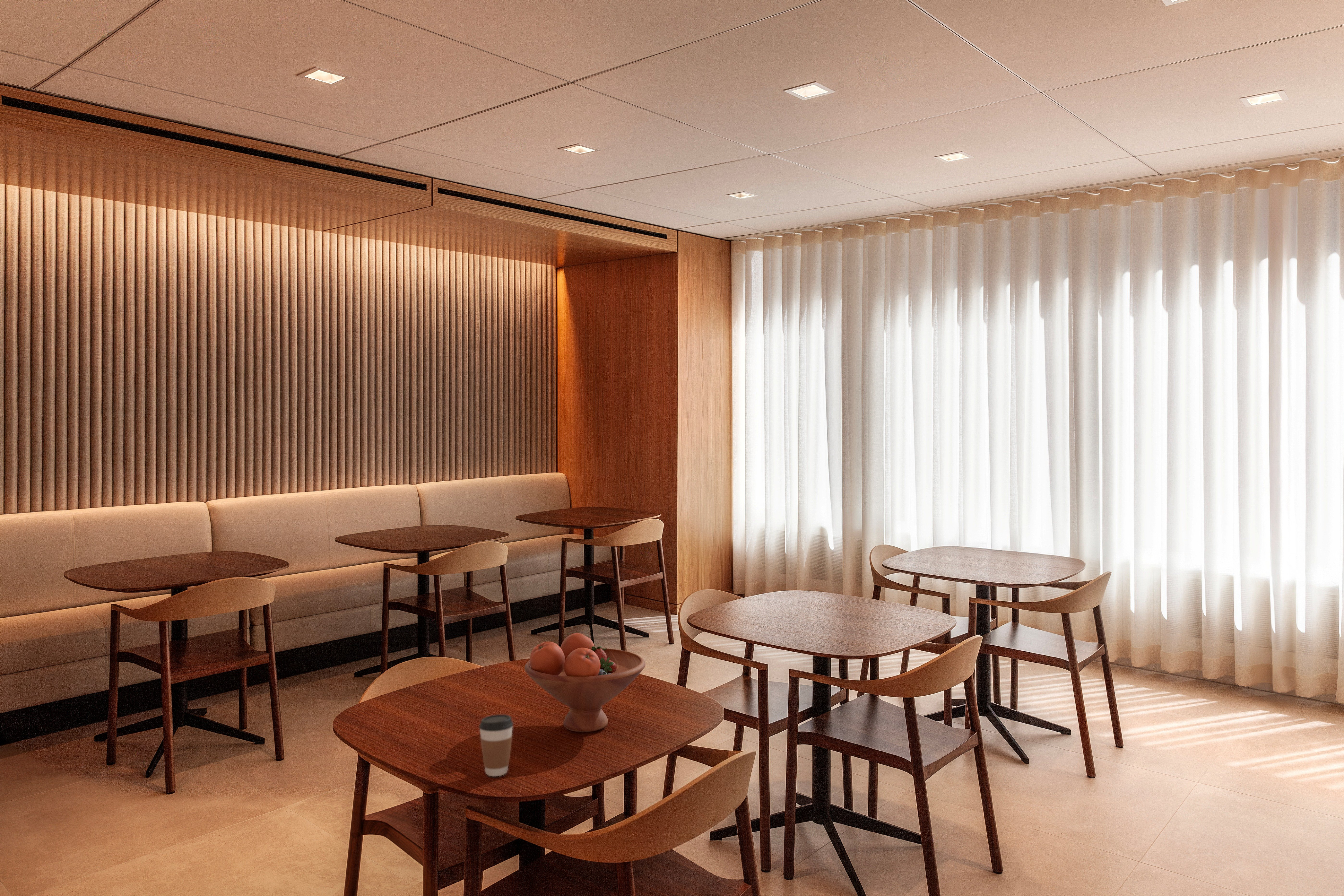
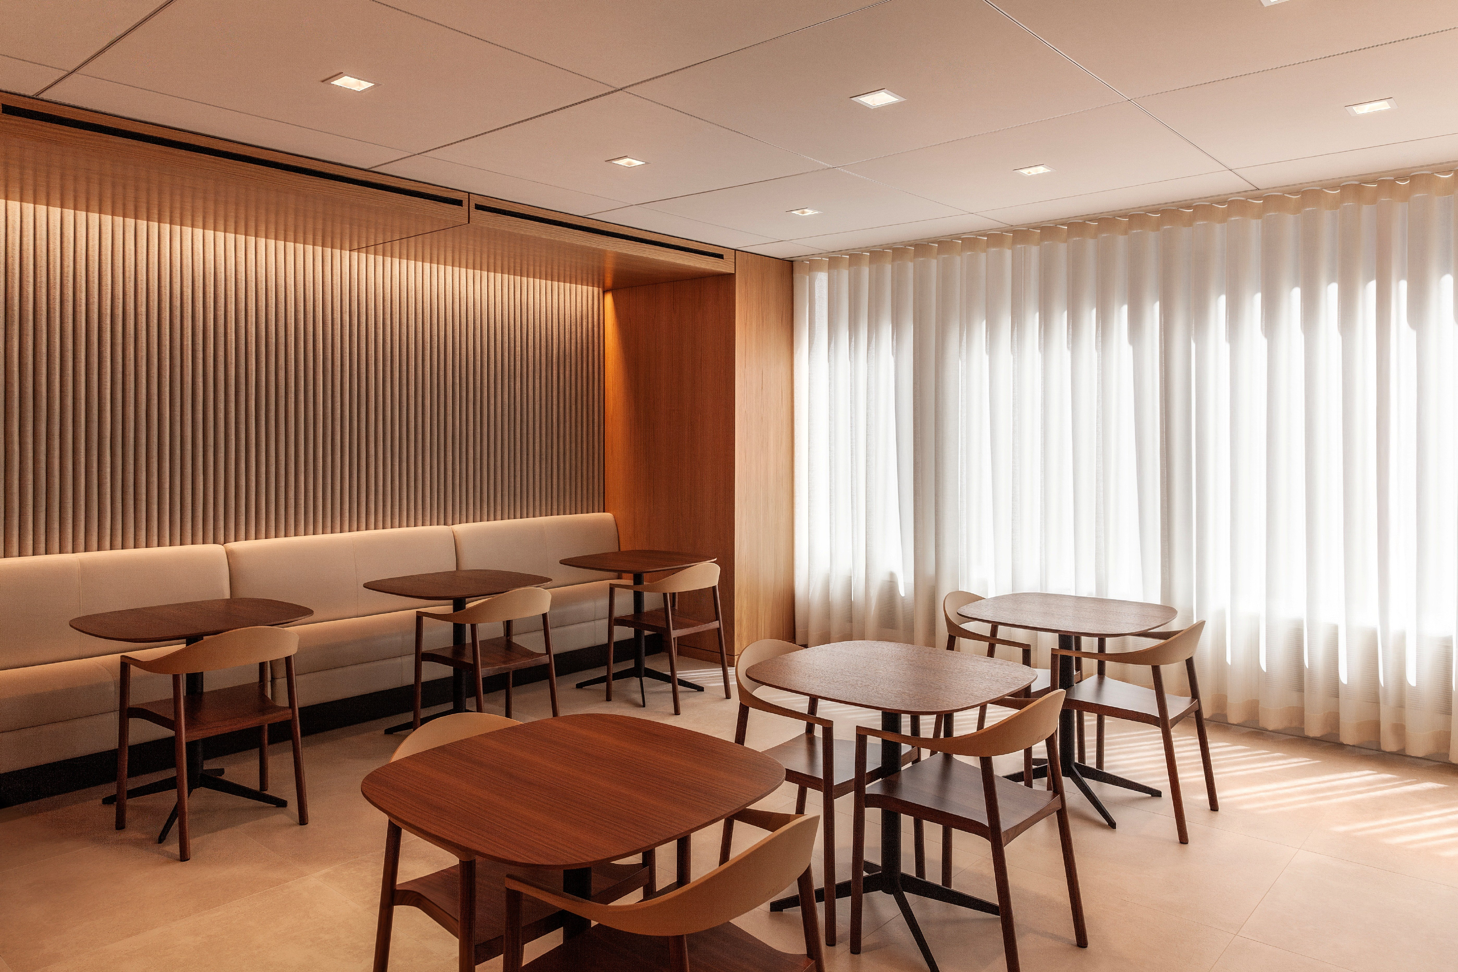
- coffee cup [479,714,514,777]
- fruit bowl [524,633,646,732]
